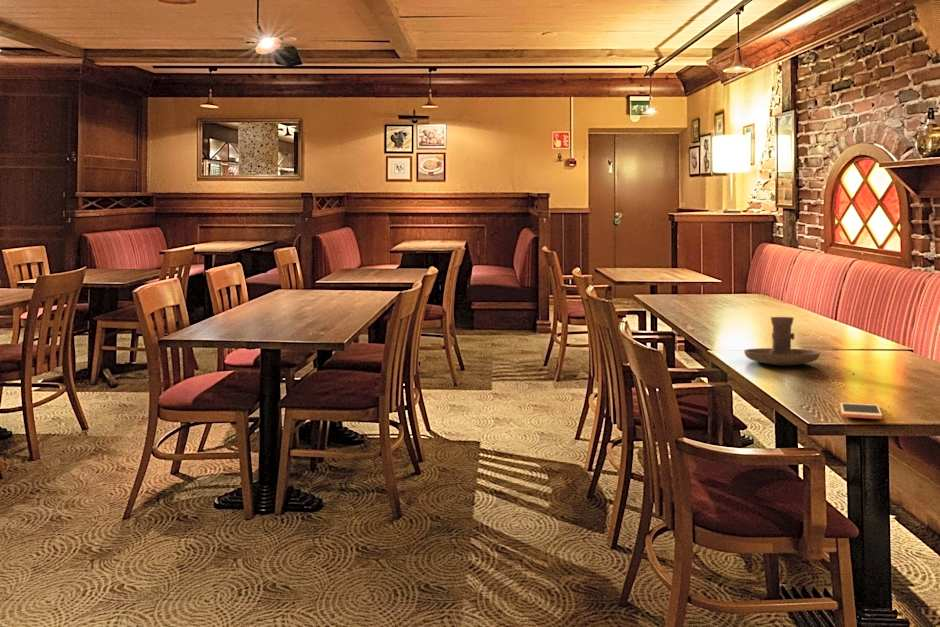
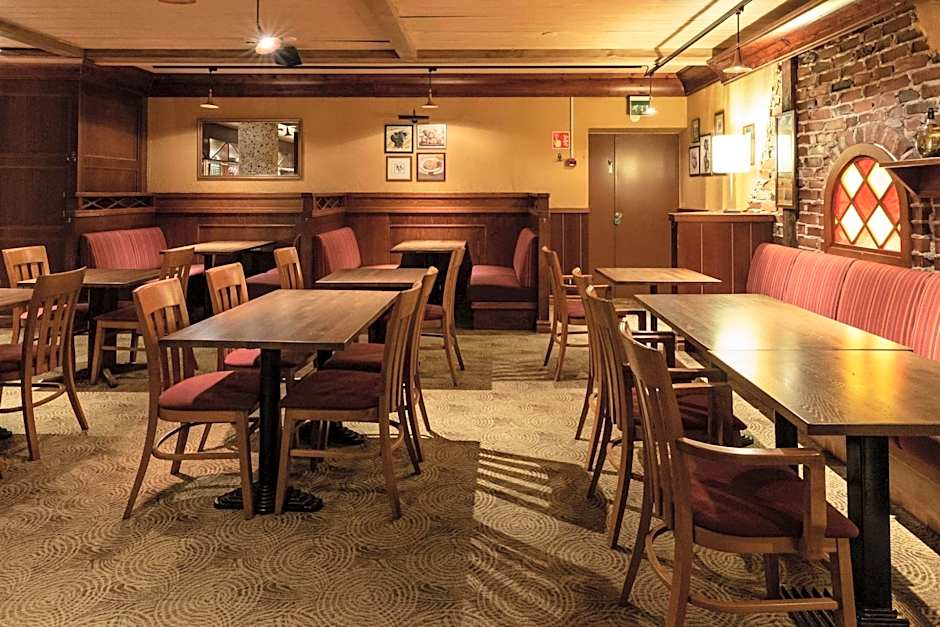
- cell phone [840,402,883,420]
- candle holder [743,316,821,366]
